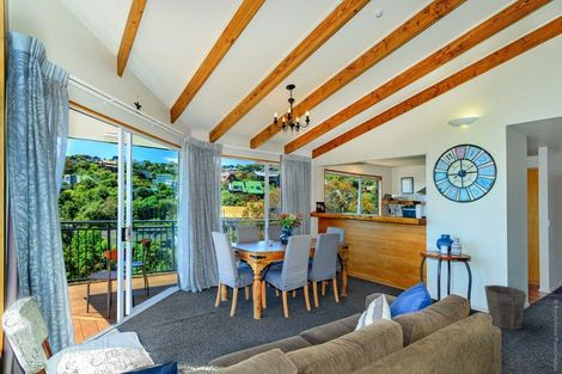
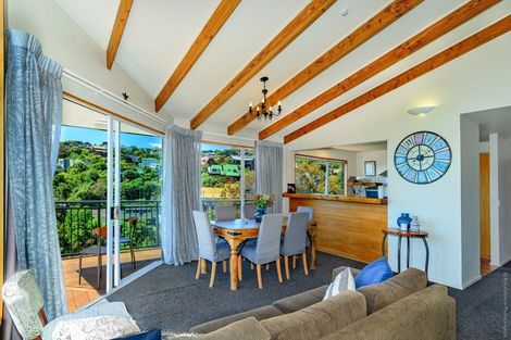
- waste bin [483,284,527,331]
